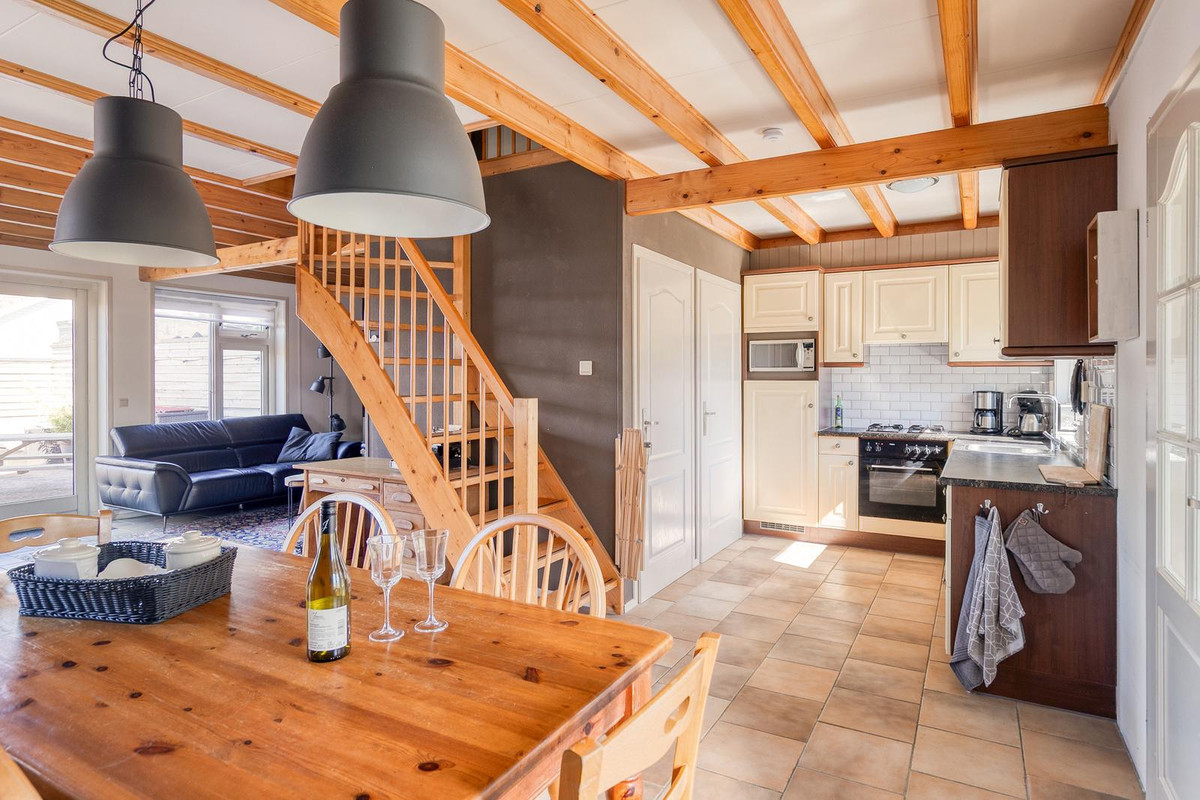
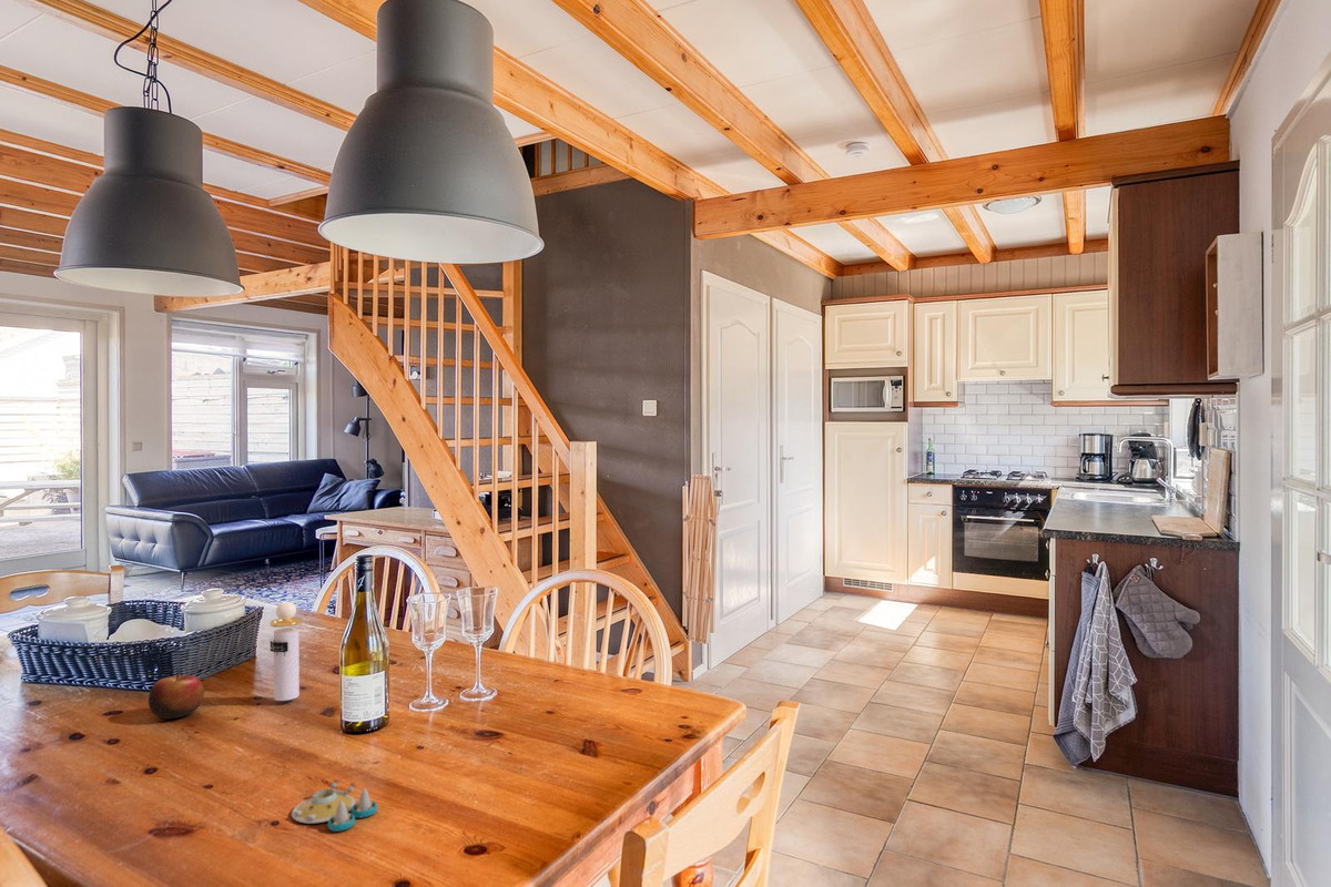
+ perfume bottle [270,600,303,702]
+ apple [148,672,205,720]
+ salt and pepper shaker set [291,778,378,833]
